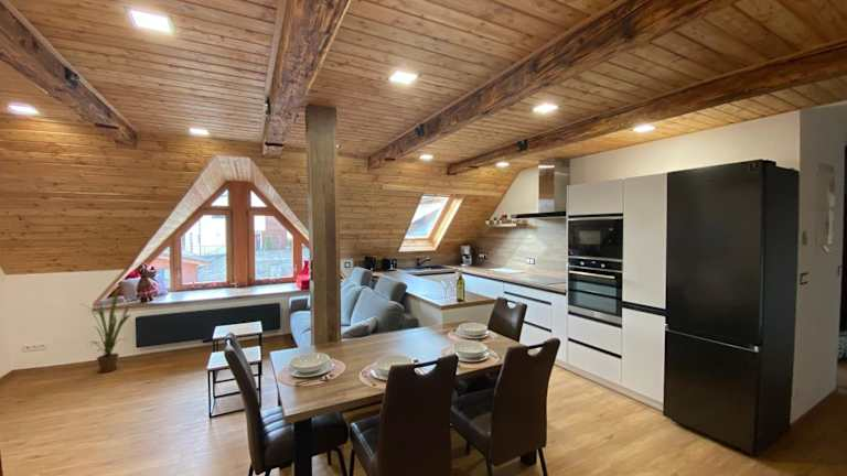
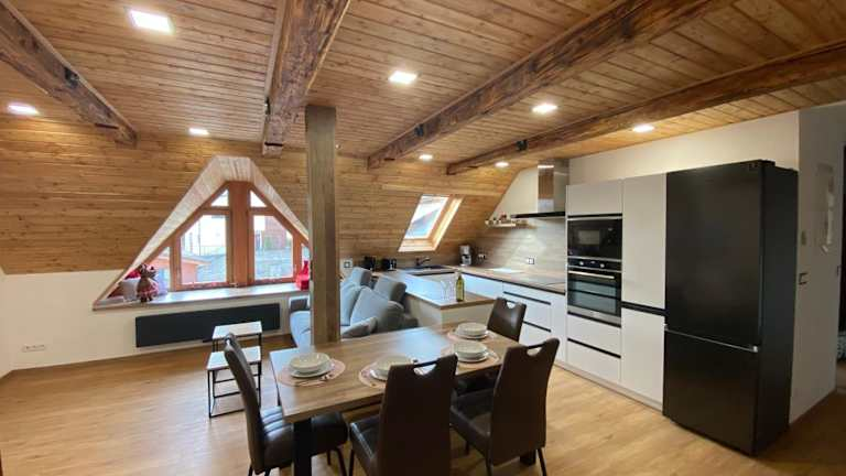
- house plant [77,288,133,374]
